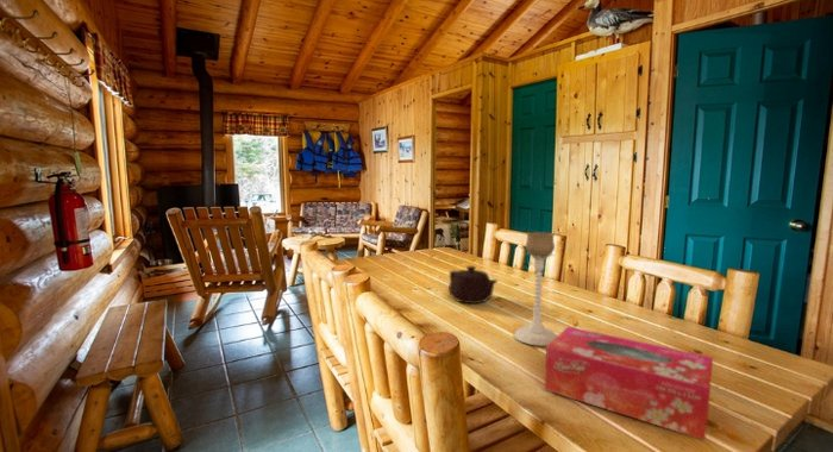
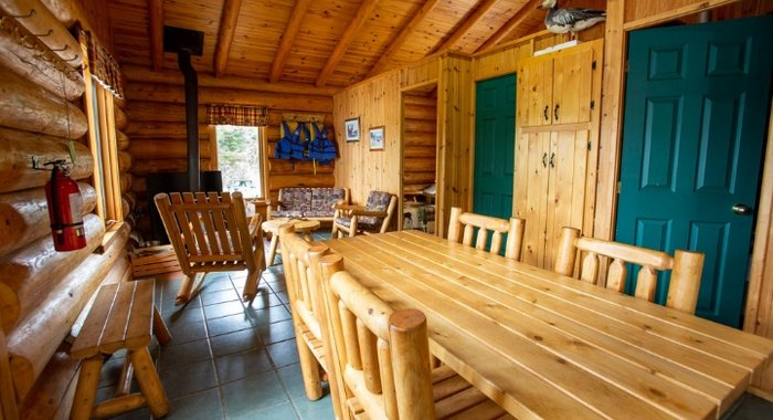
- candle holder [513,231,558,347]
- tissue box [544,325,714,441]
- teapot [447,265,500,305]
